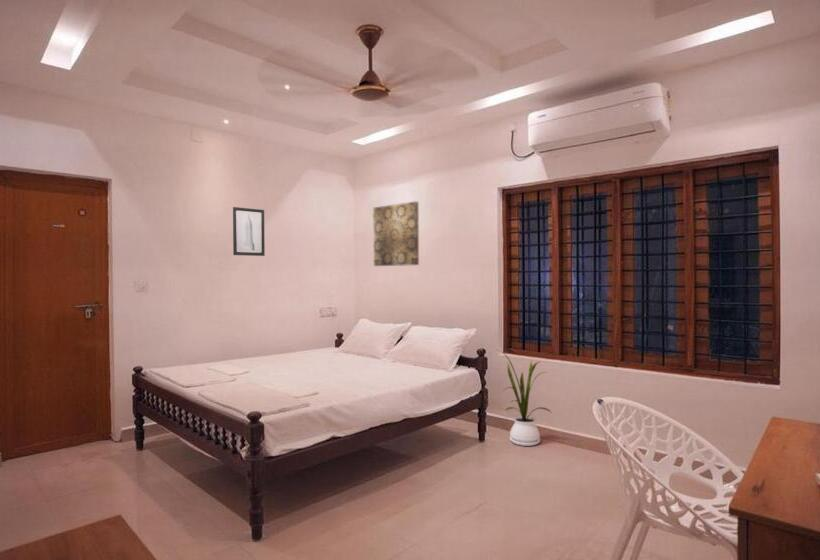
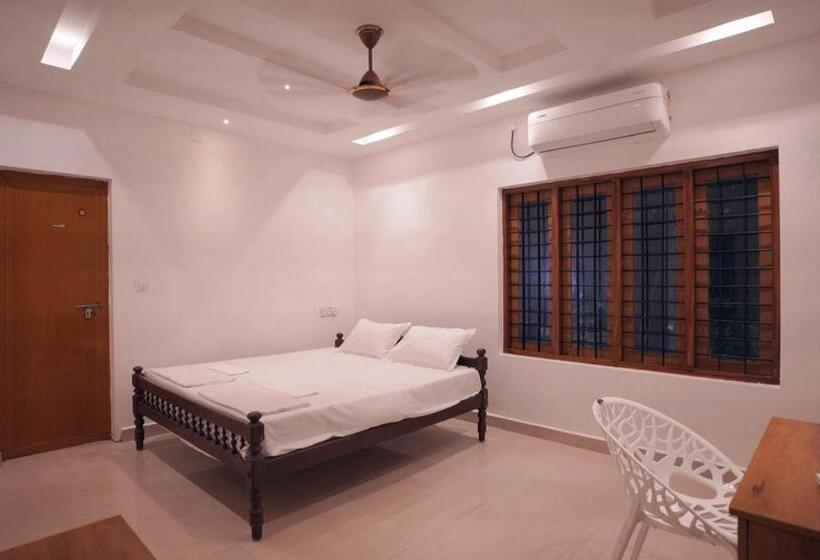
- house plant [494,348,552,447]
- wall art [232,206,266,257]
- wall art [372,200,420,267]
